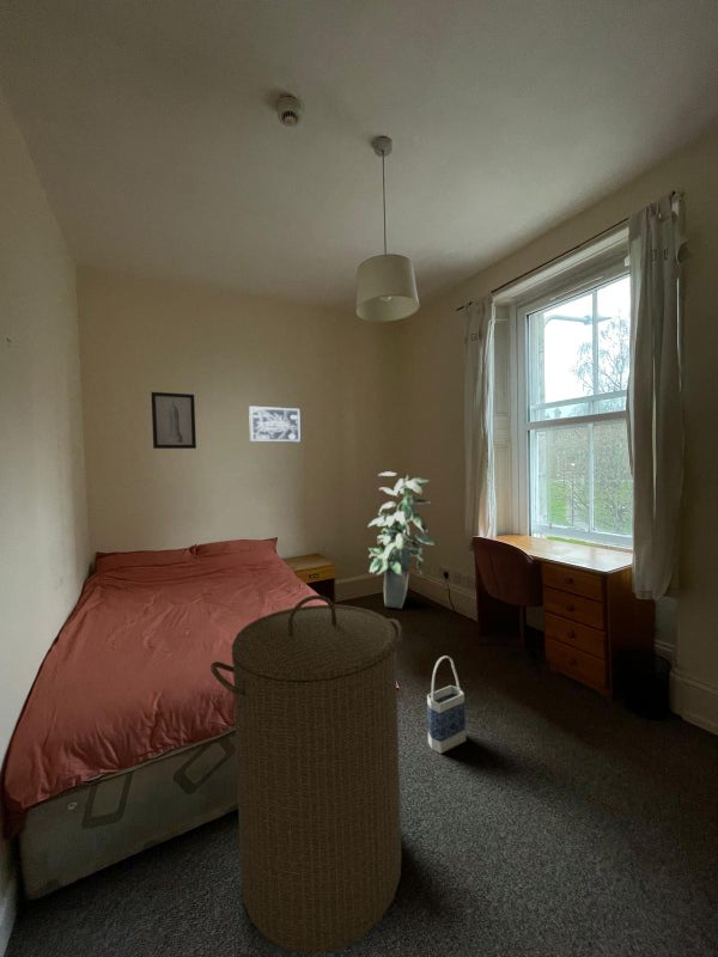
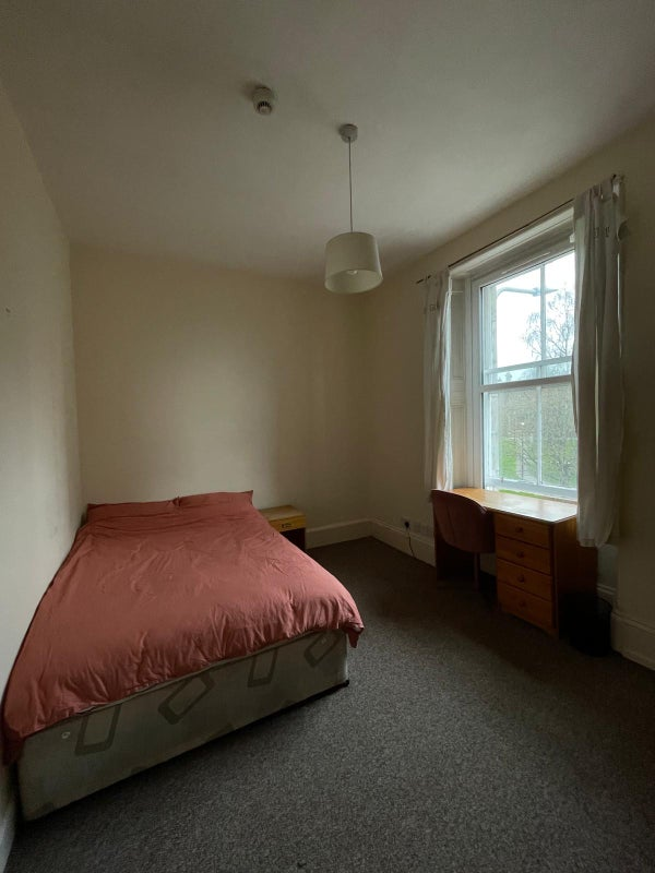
- bag [426,654,467,755]
- wall art [248,404,302,444]
- laundry hamper [209,593,404,955]
- wall art [150,391,197,450]
- indoor plant [367,471,438,609]
